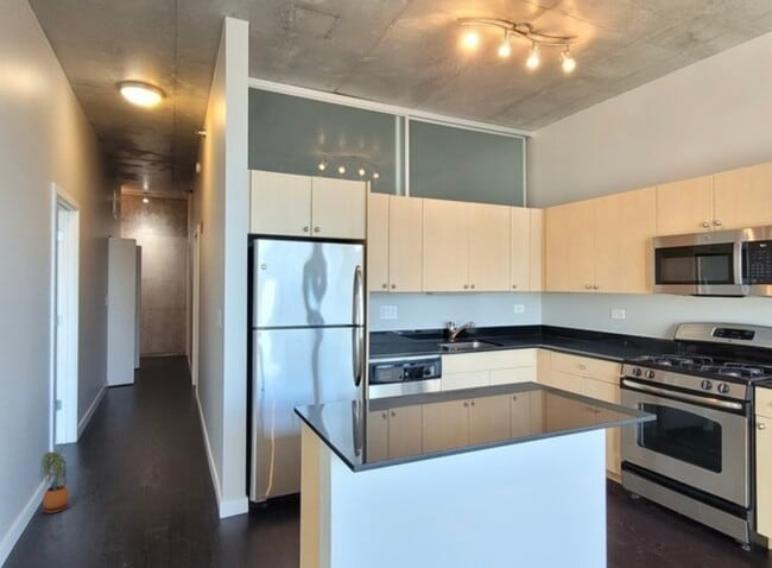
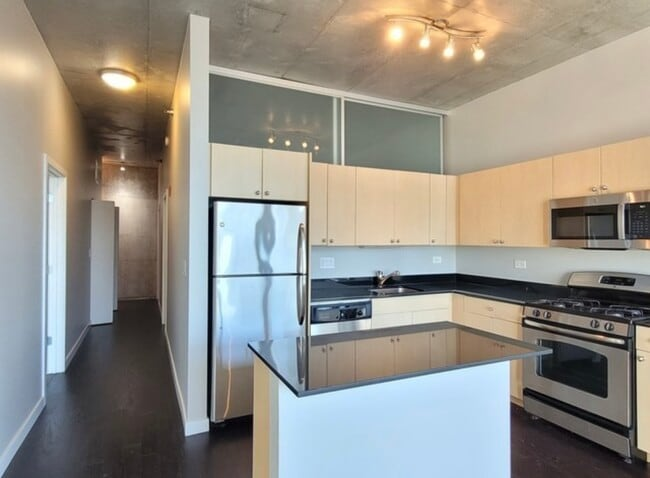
- potted plant [38,450,70,515]
